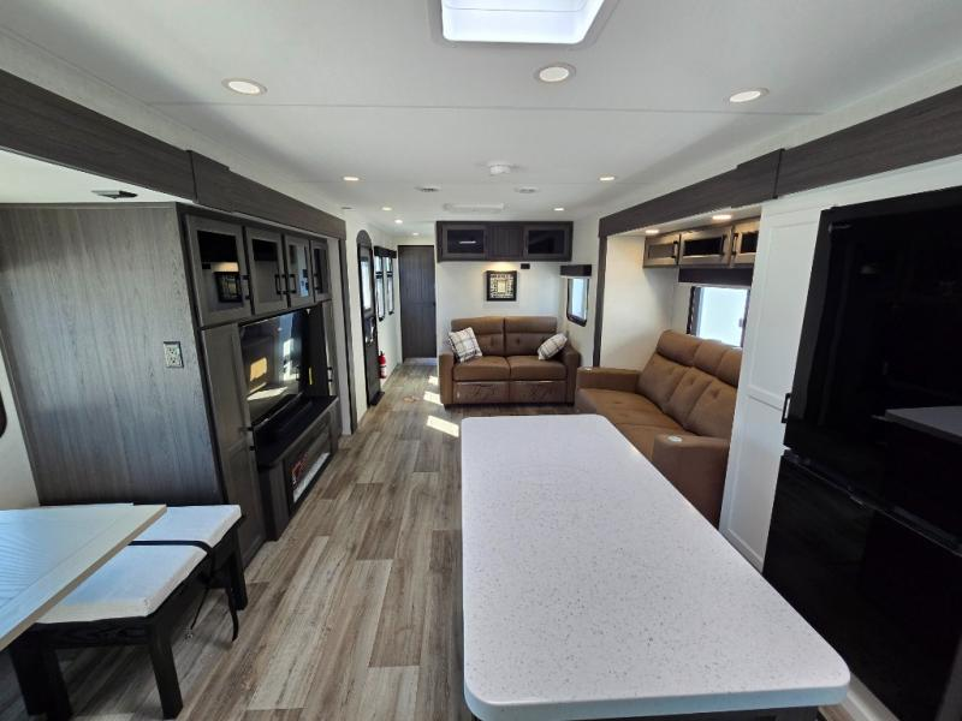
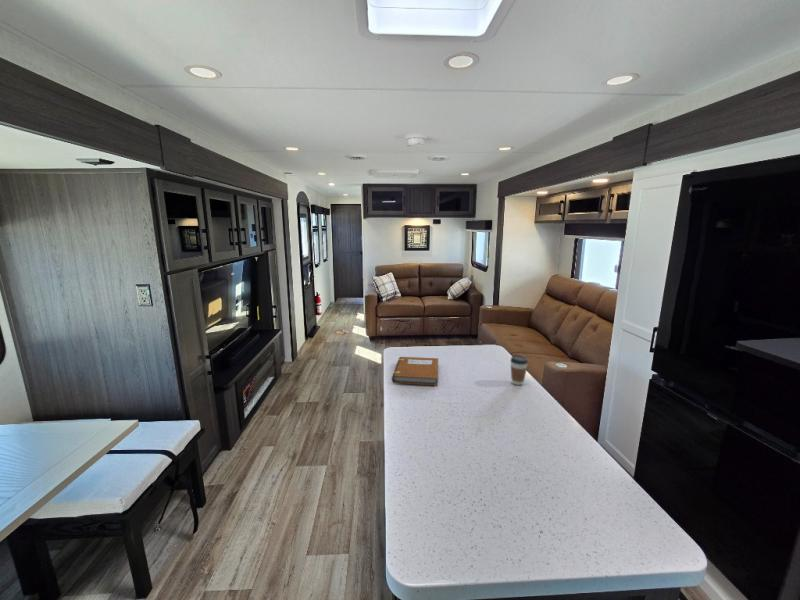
+ notebook [391,356,439,386]
+ coffee cup [509,354,529,386]
